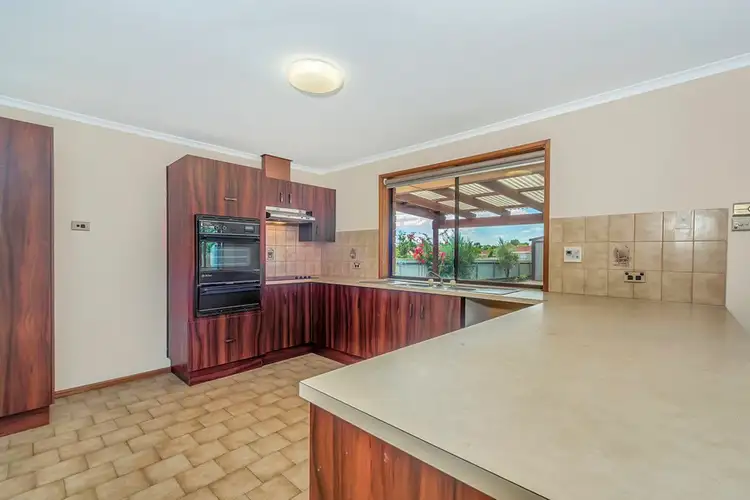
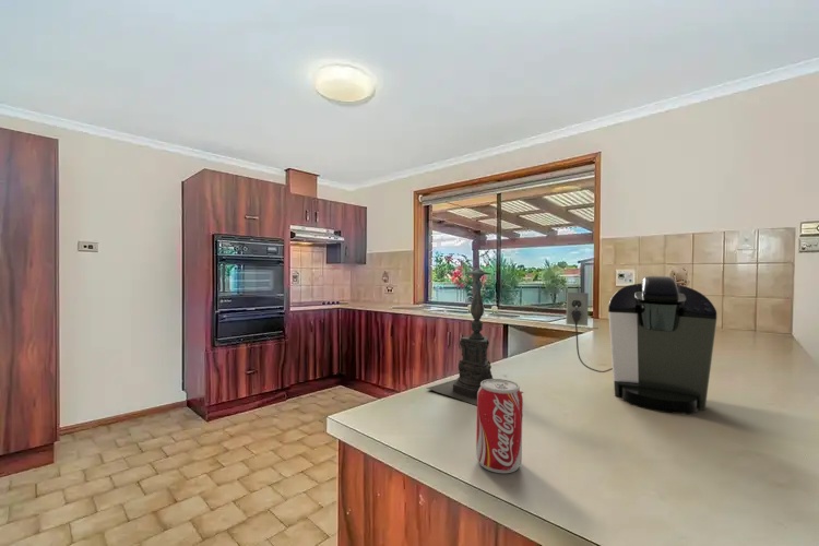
+ coffee maker [565,275,719,416]
+ candle holder [426,250,524,406]
+ beverage can [475,378,524,474]
